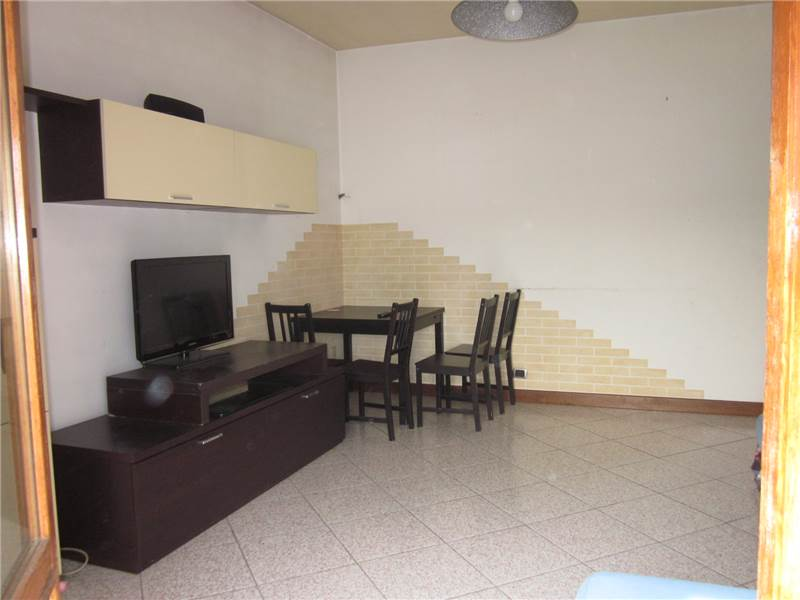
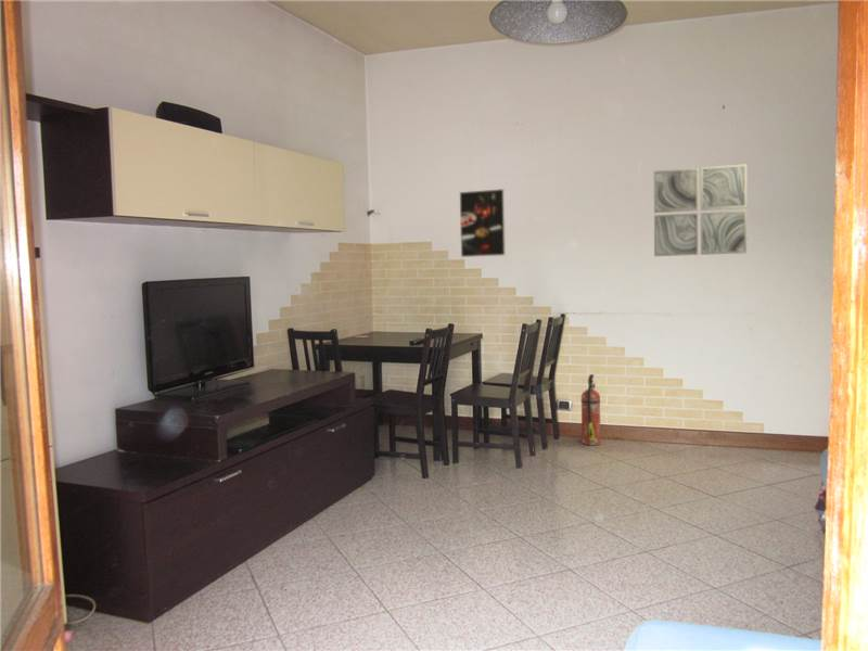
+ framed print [458,188,507,258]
+ wall art [653,163,748,257]
+ fire extinguisher [580,373,601,446]
